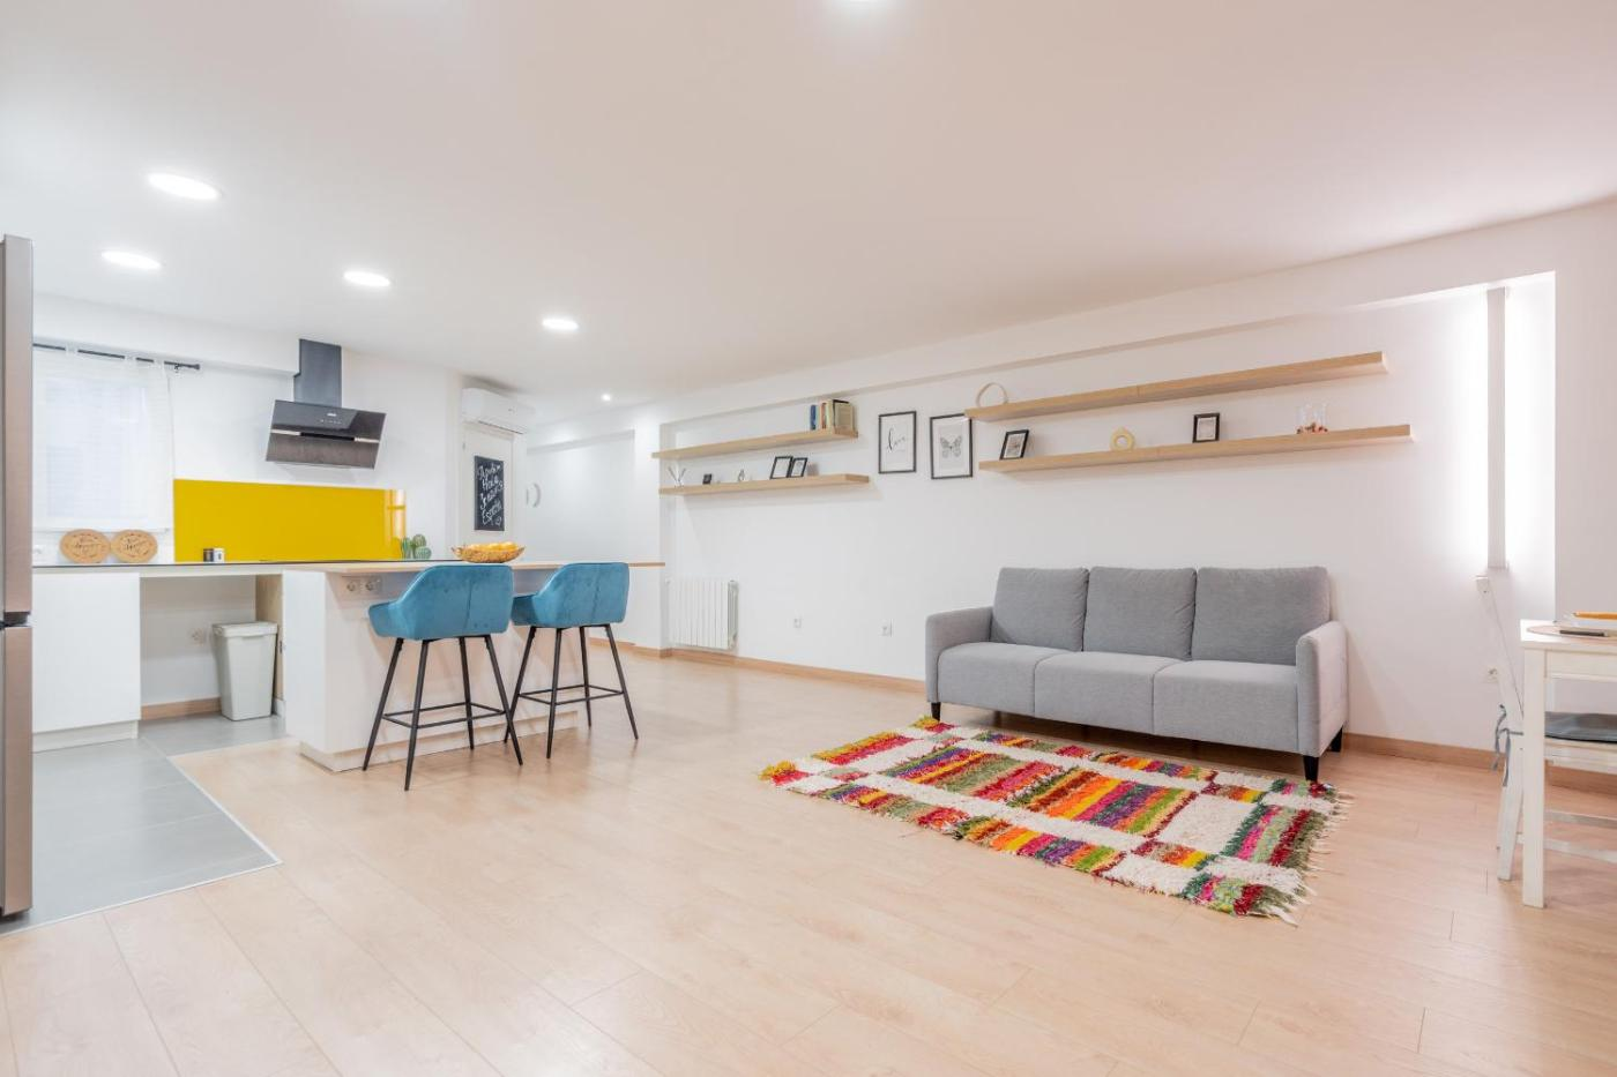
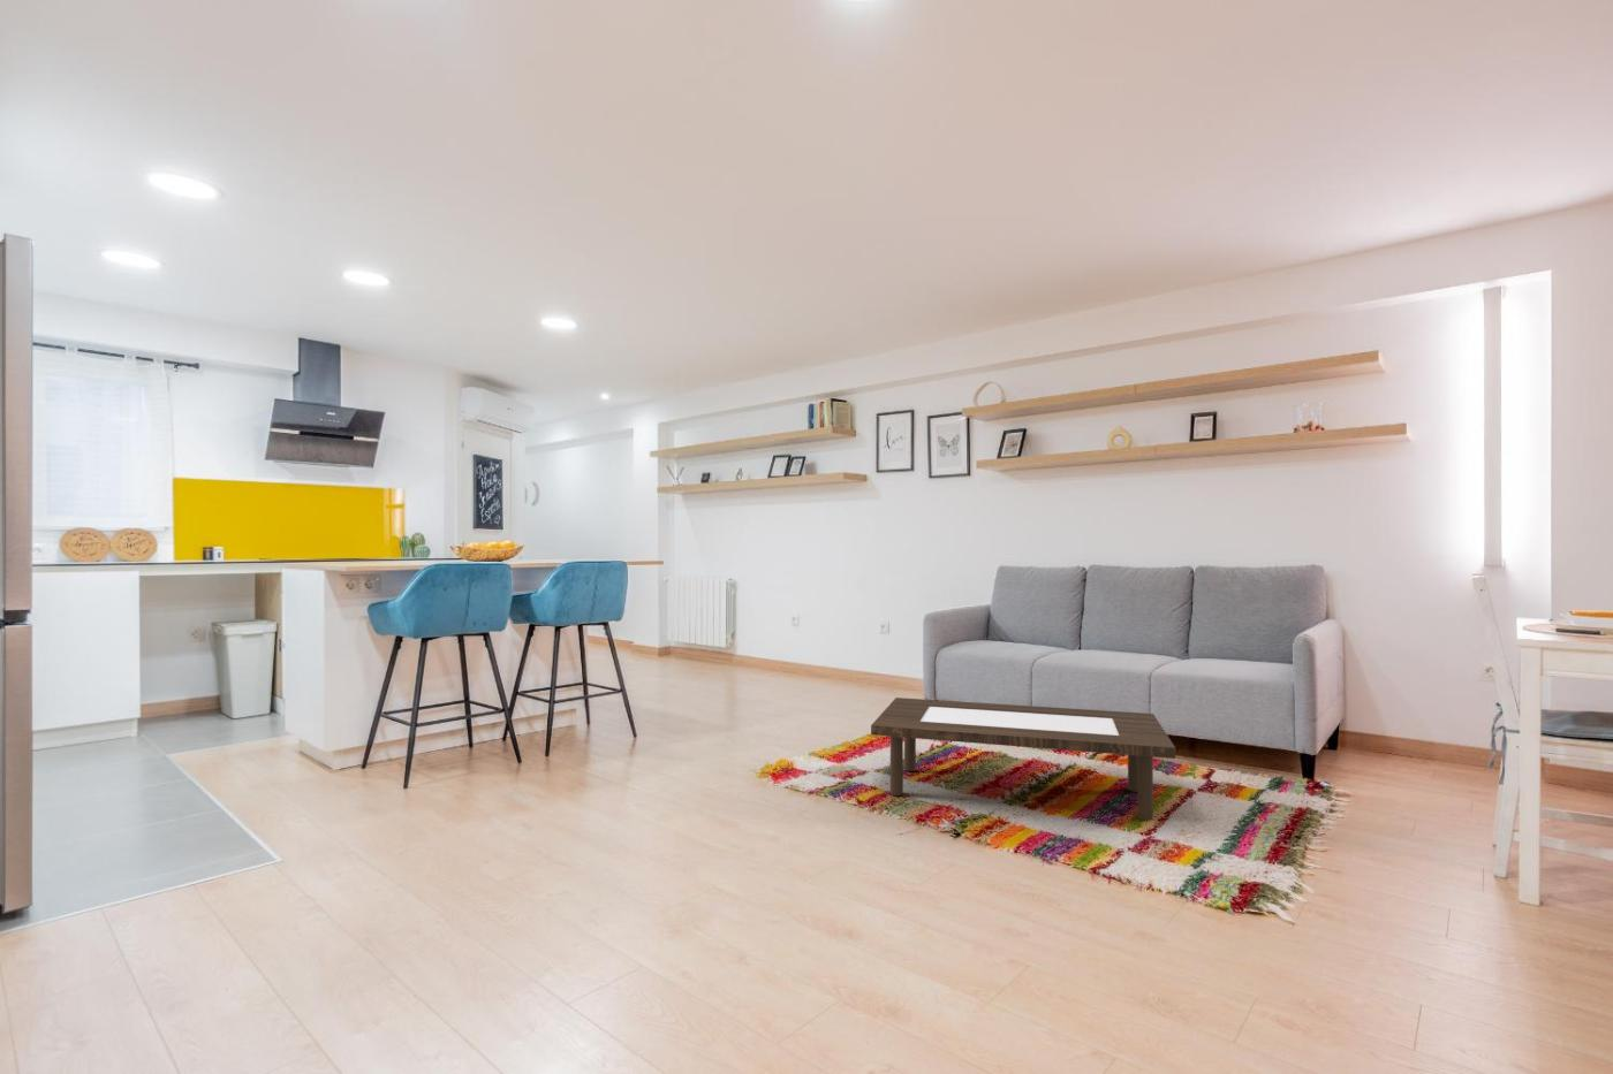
+ coffee table [869,696,1176,822]
